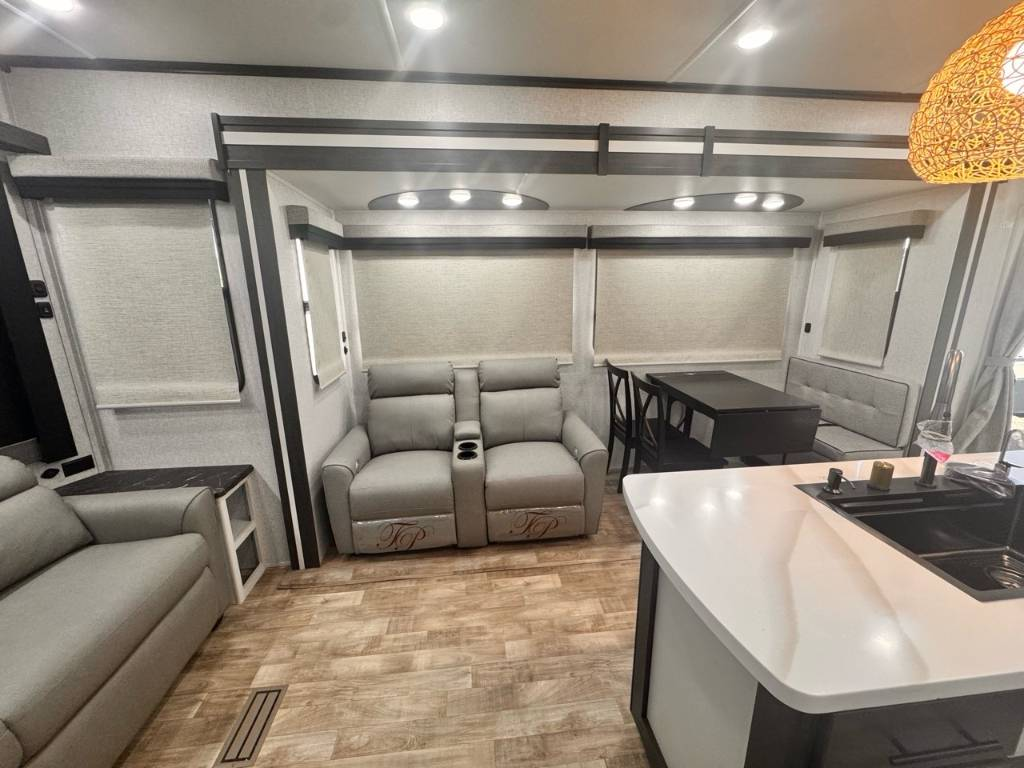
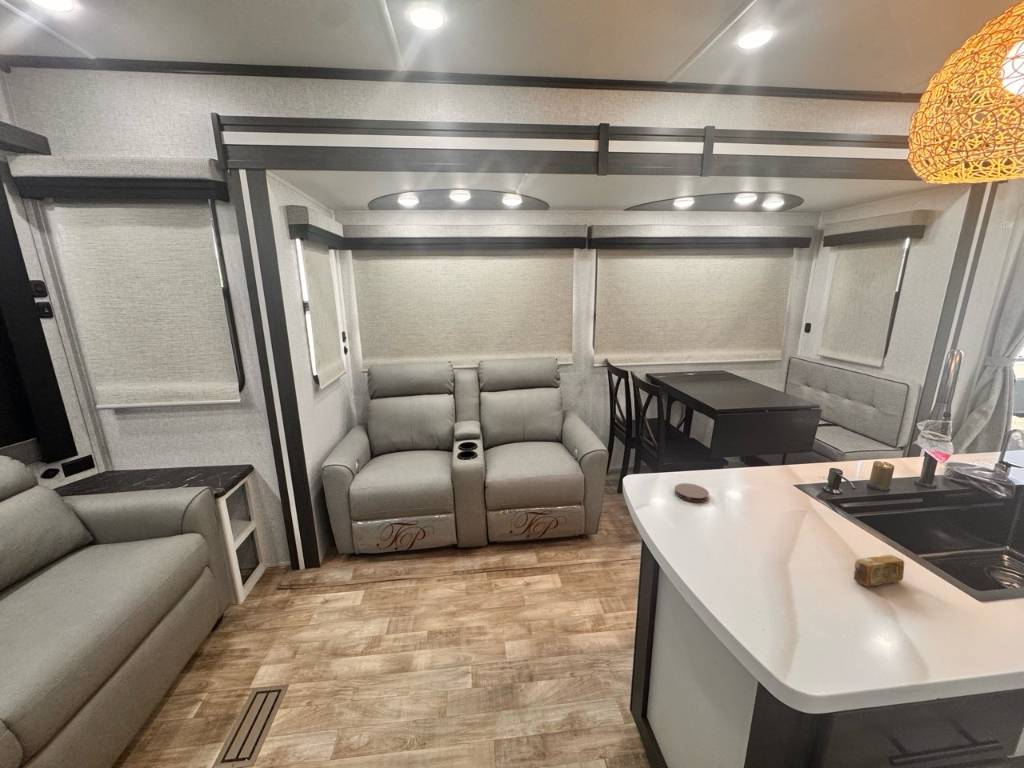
+ soap bar [853,554,905,587]
+ coaster [674,482,710,503]
